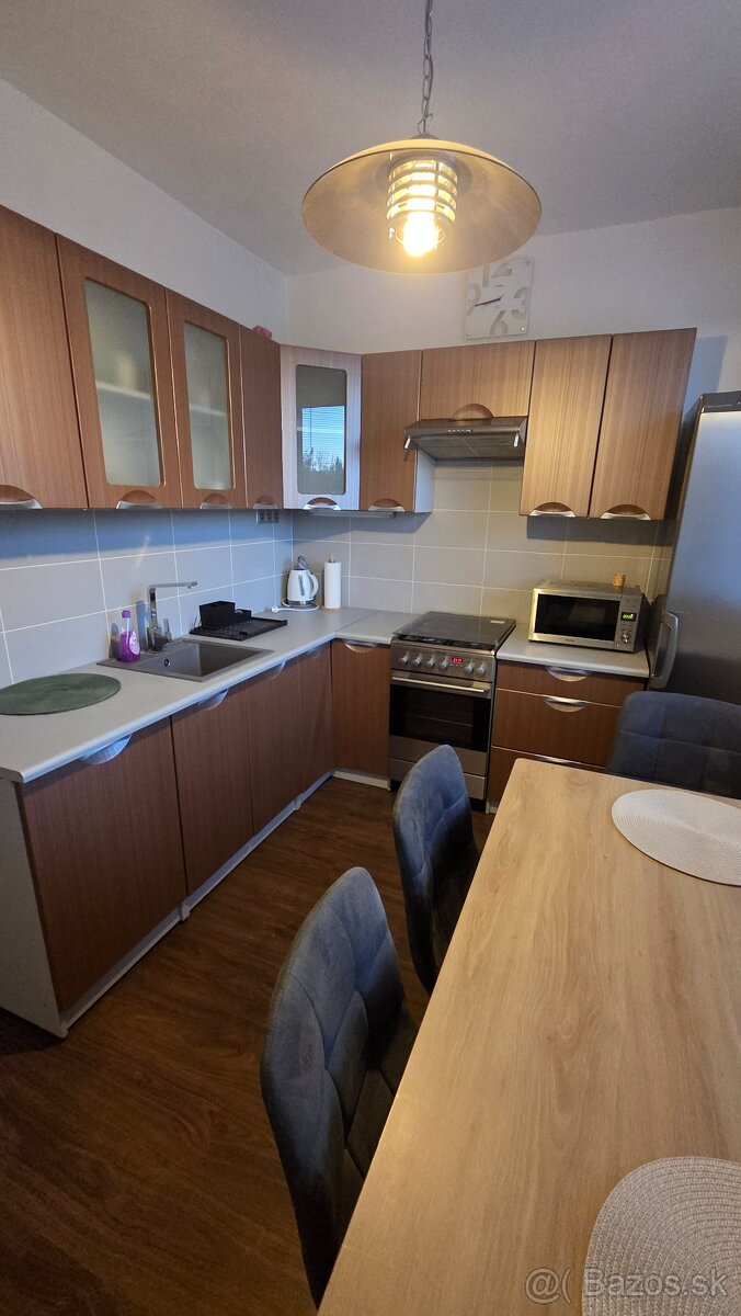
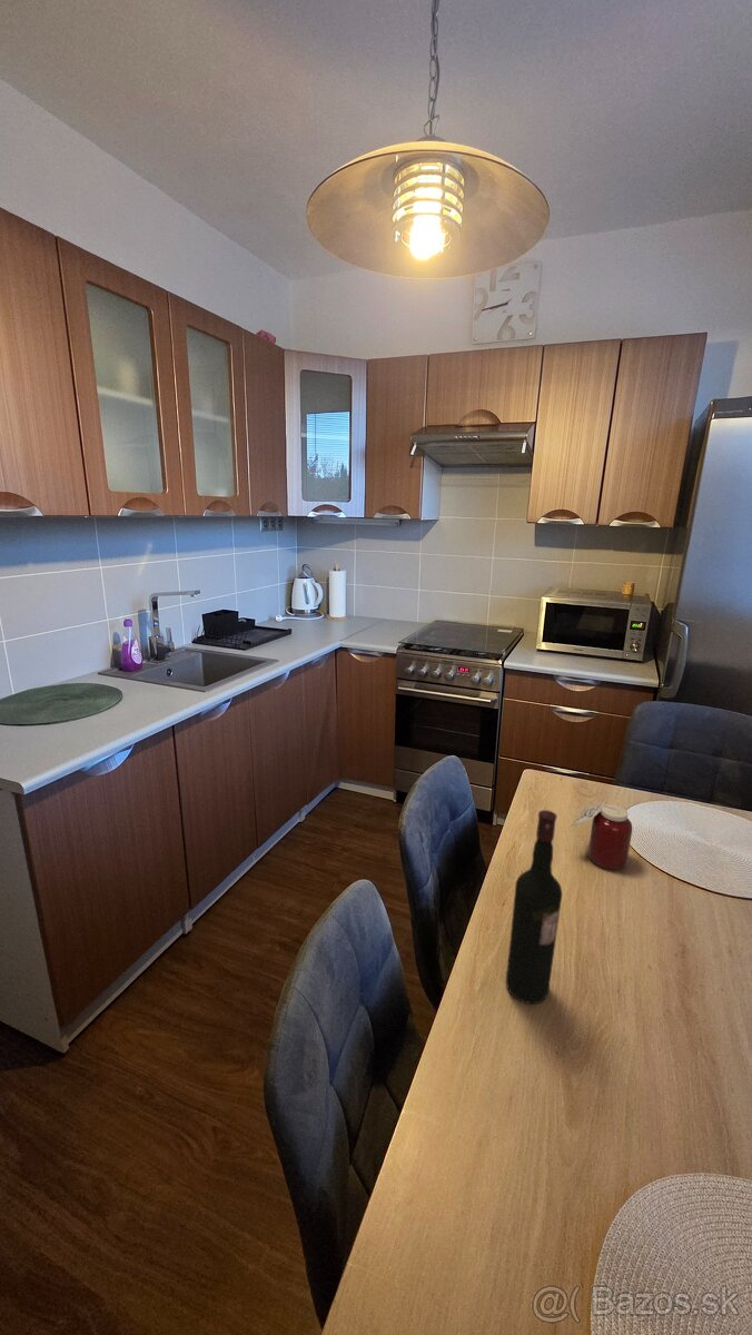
+ jar [571,798,633,870]
+ wine bottle [505,809,563,1005]
